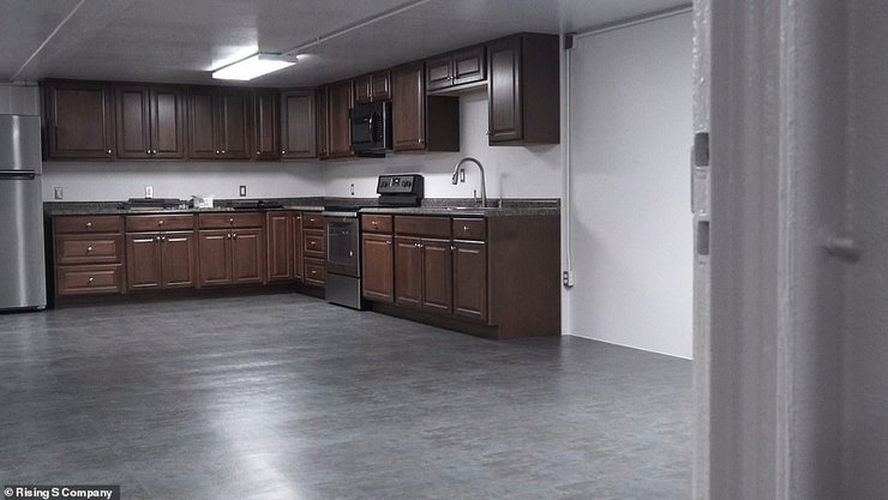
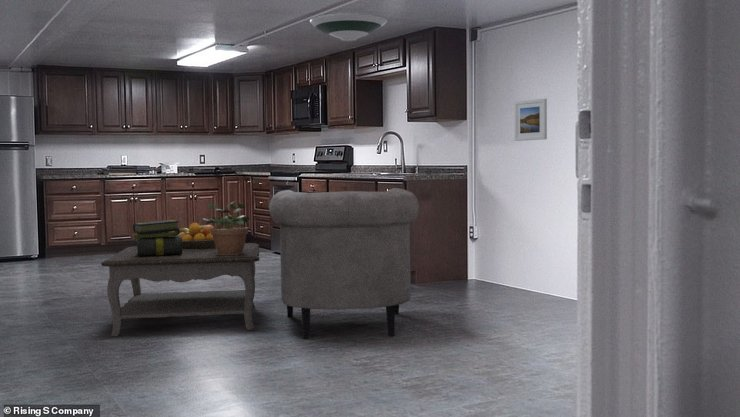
+ fruit bowl [179,222,216,249]
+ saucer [309,12,388,42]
+ chair [268,187,420,340]
+ stack of books [132,219,182,256]
+ potted plant [203,201,253,255]
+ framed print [513,98,548,142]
+ coffee table [100,242,260,337]
